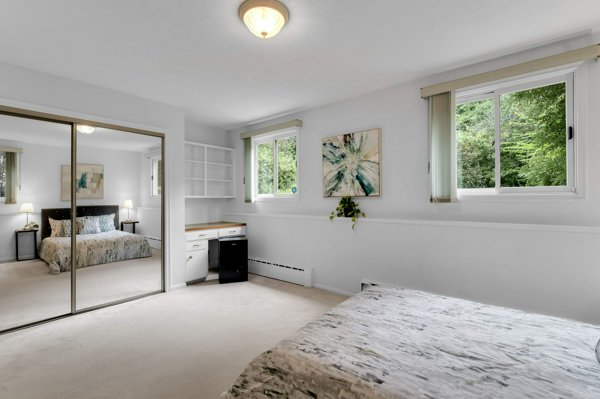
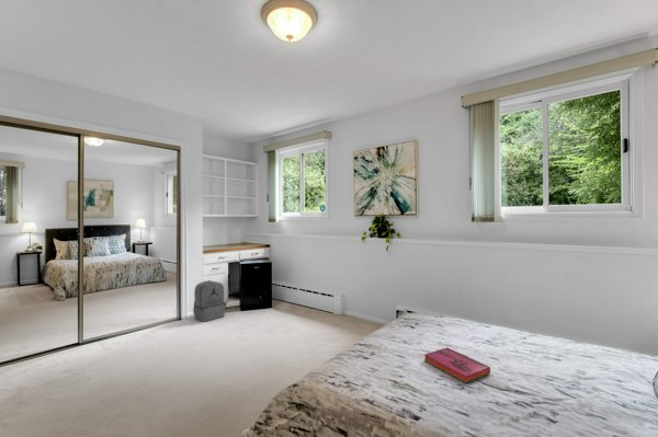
+ hardback book [423,346,491,384]
+ backpack [192,280,226,323]
